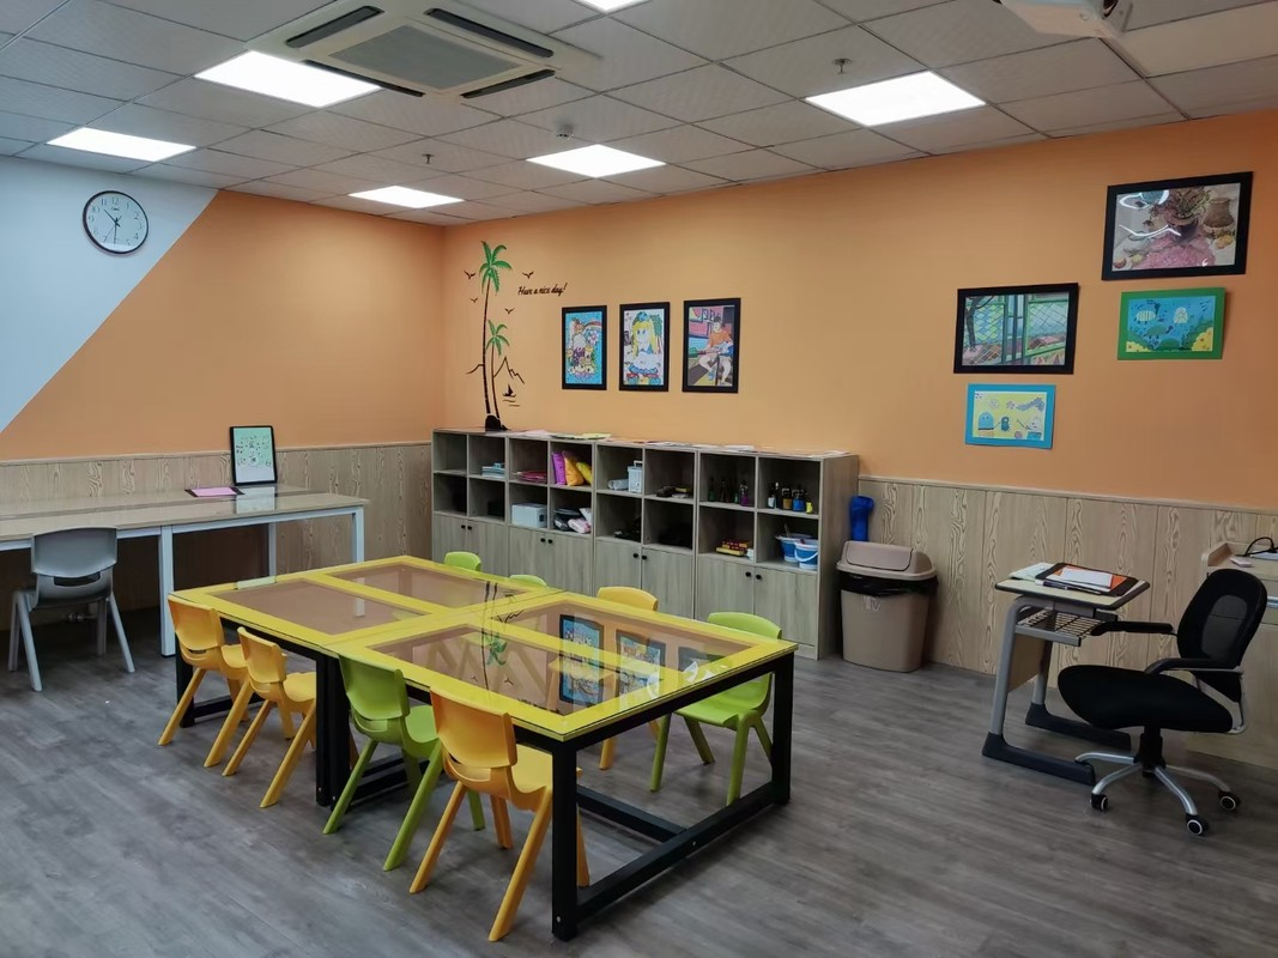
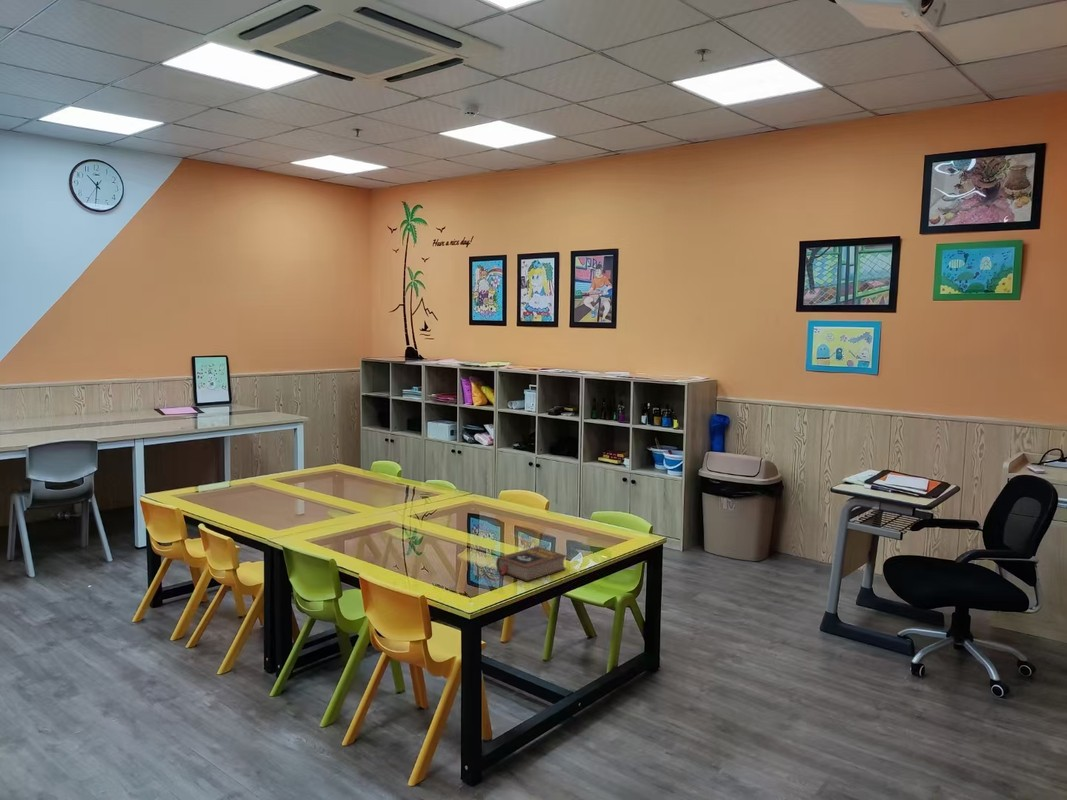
+ book [495,546,568,582]
